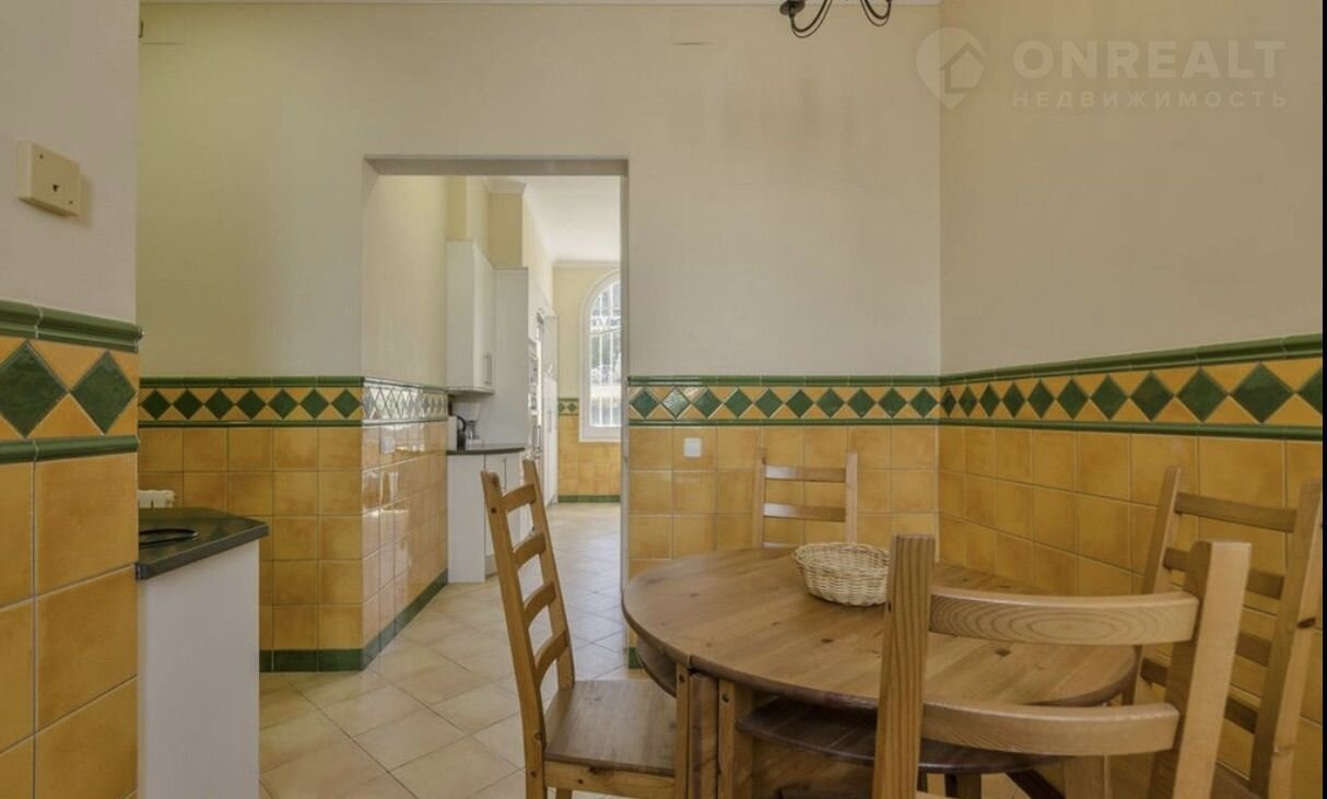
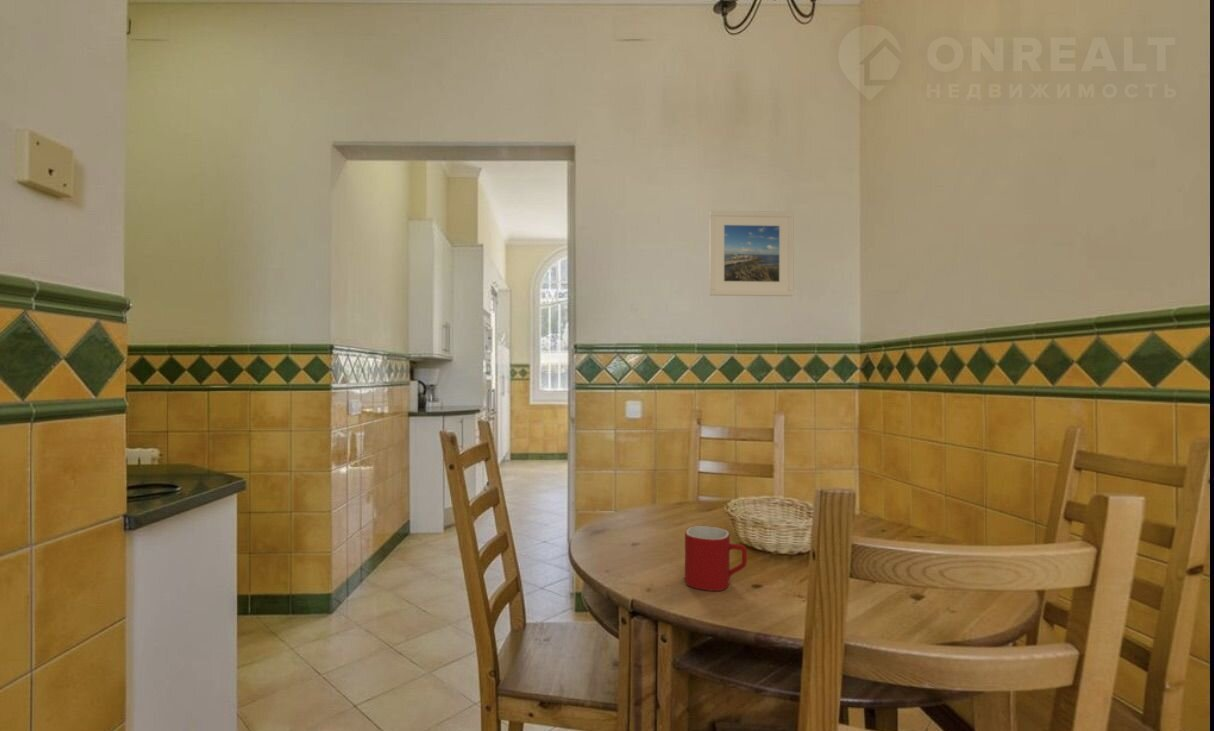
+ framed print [709,210,794,297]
+ mug [684,525,748,592]
